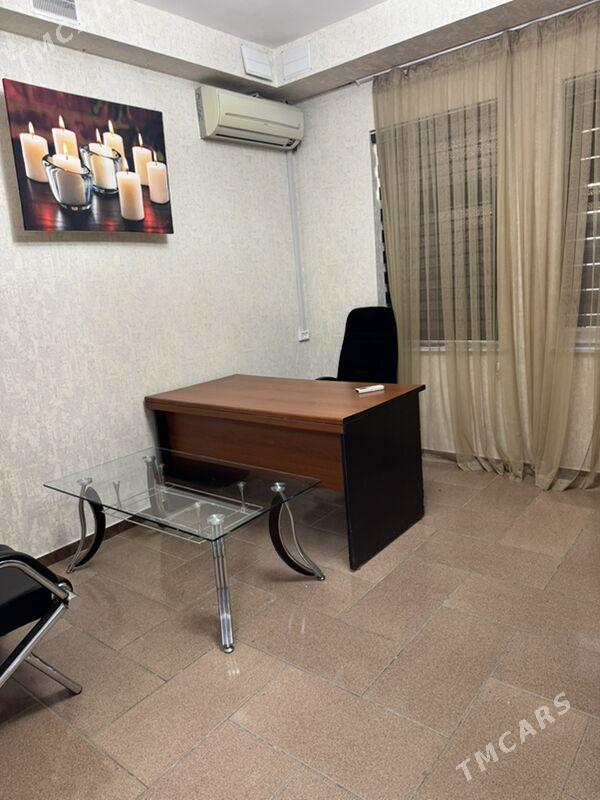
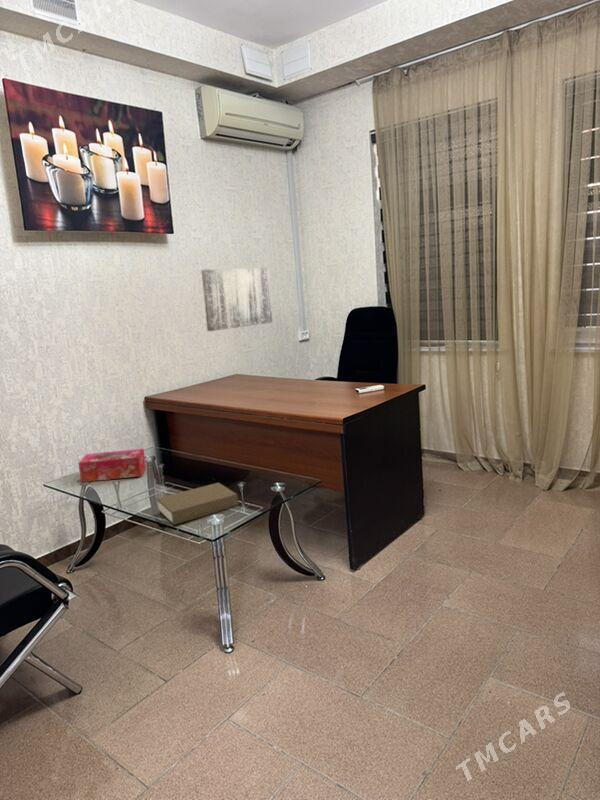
+ wall art [200,267,274,332]
+ tissue box [77,448,147,483]
+ book [156,482,239,526]
